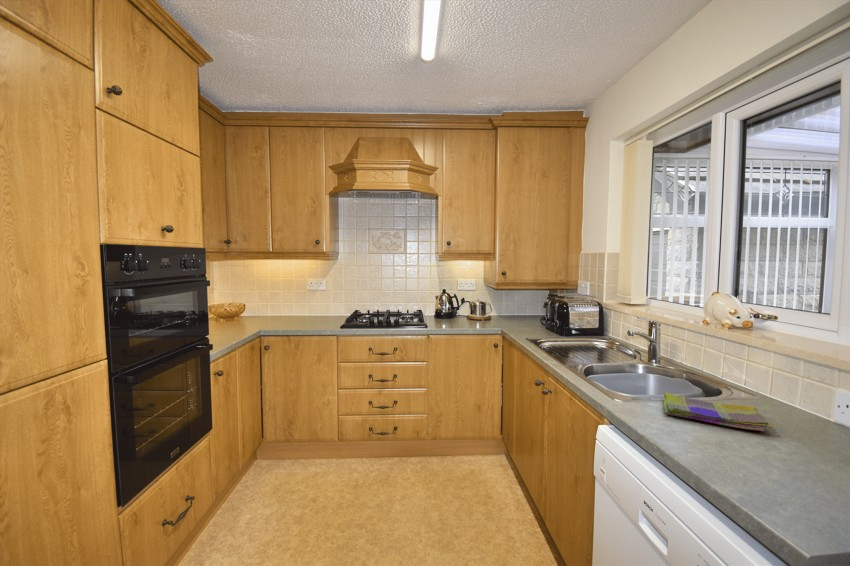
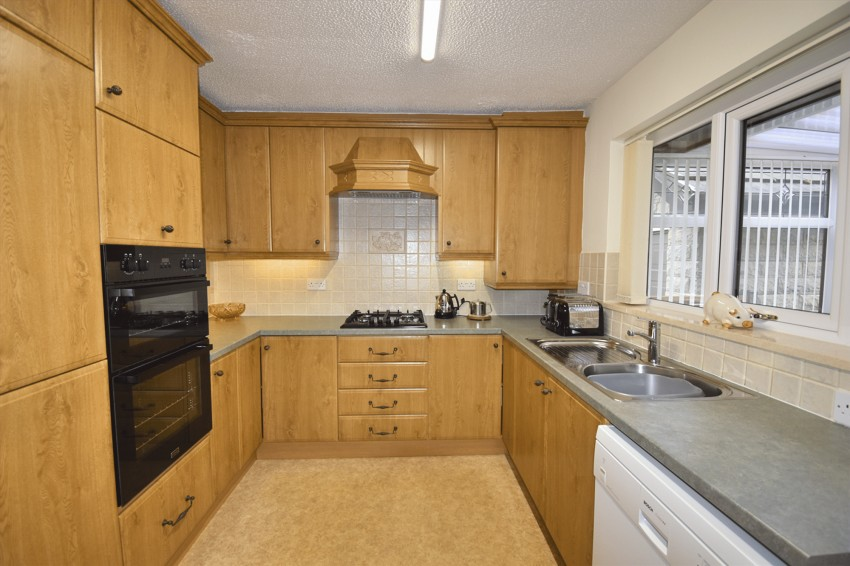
- dish towel [663,392,773,432]
